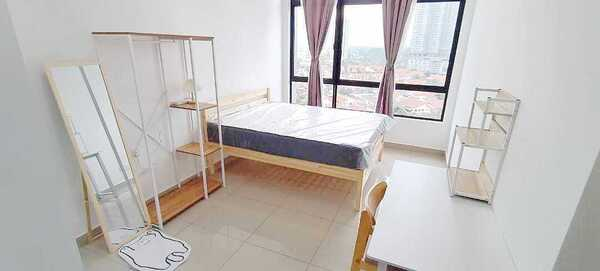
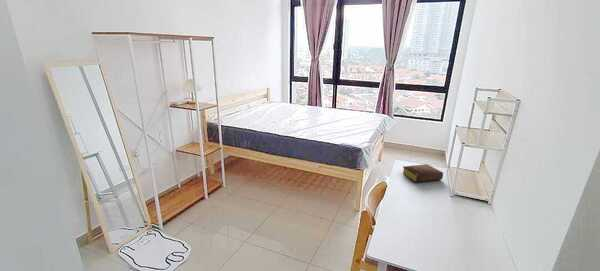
+ bible [402,163,444,184]
